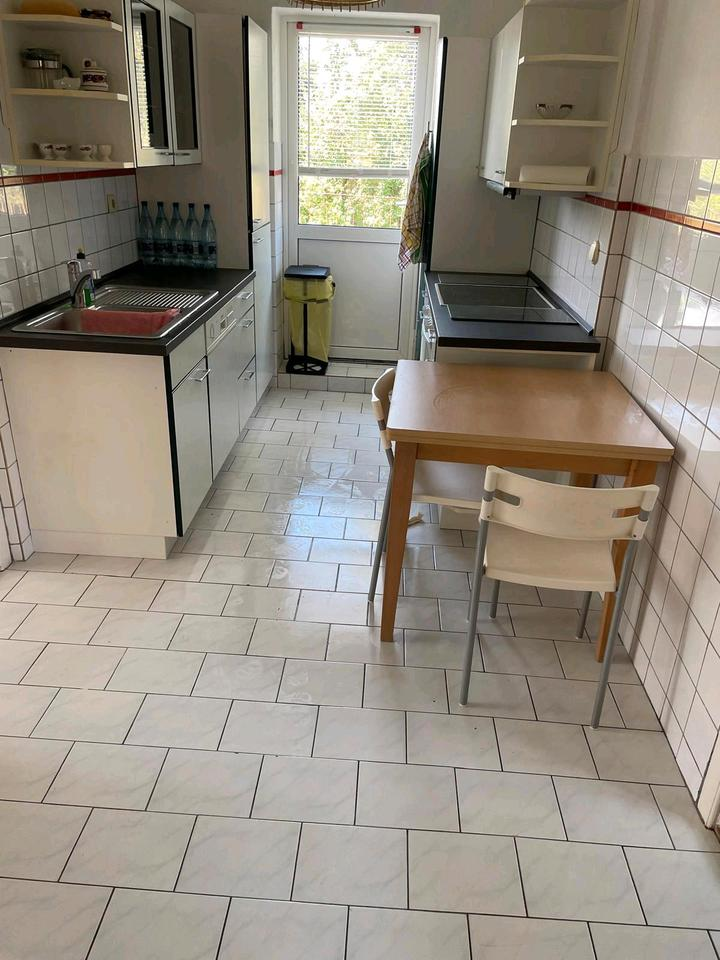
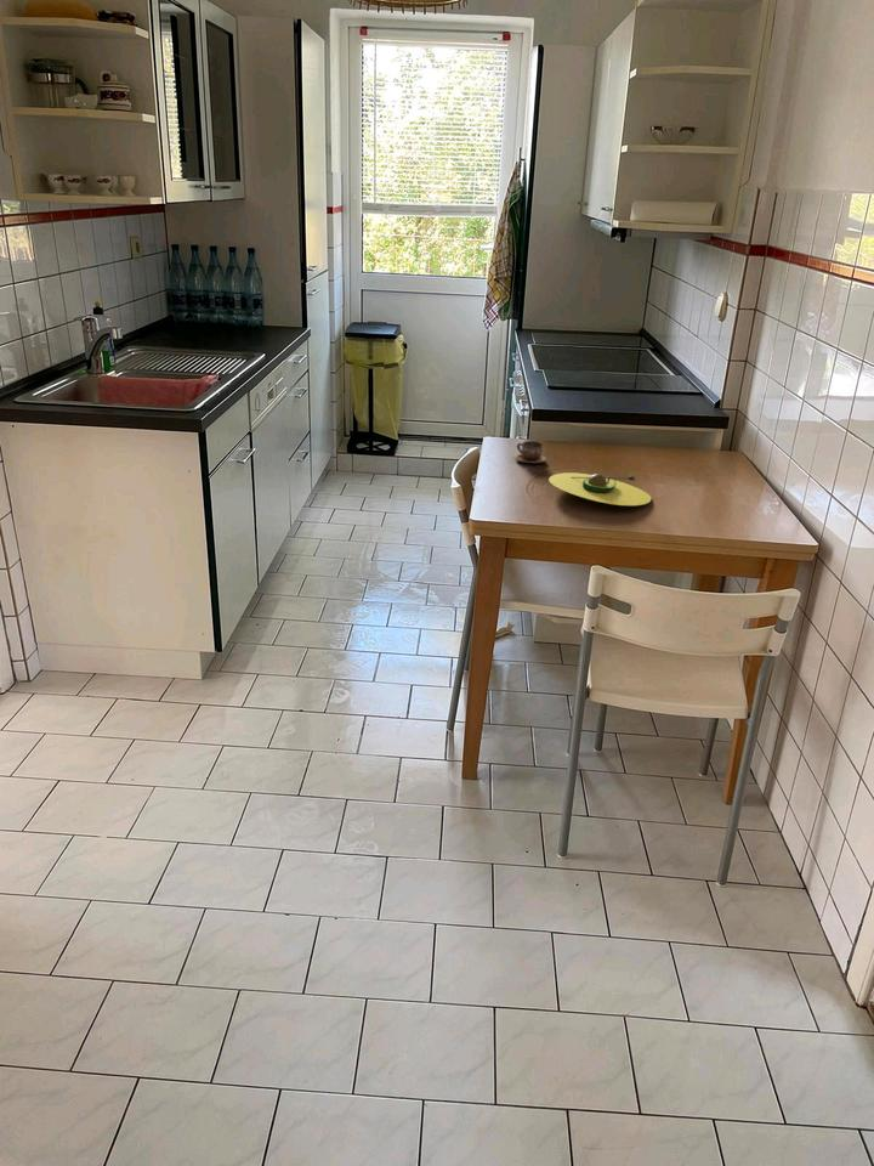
+ cup [515,440,547,464]
+ avocado [547,471,652,506]
